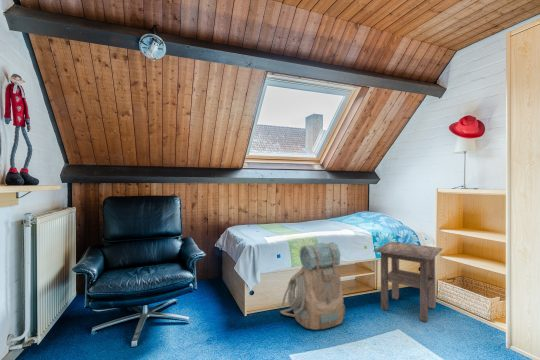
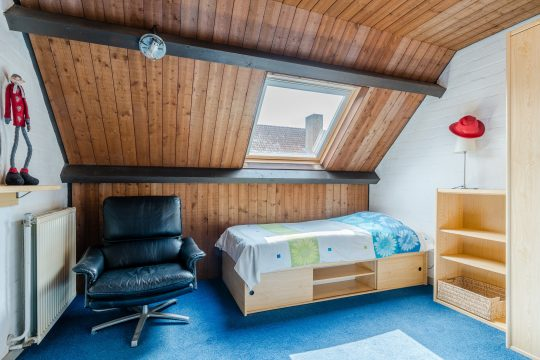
- backpack [279,241,346,331]
- side table [373,241,443,323]
